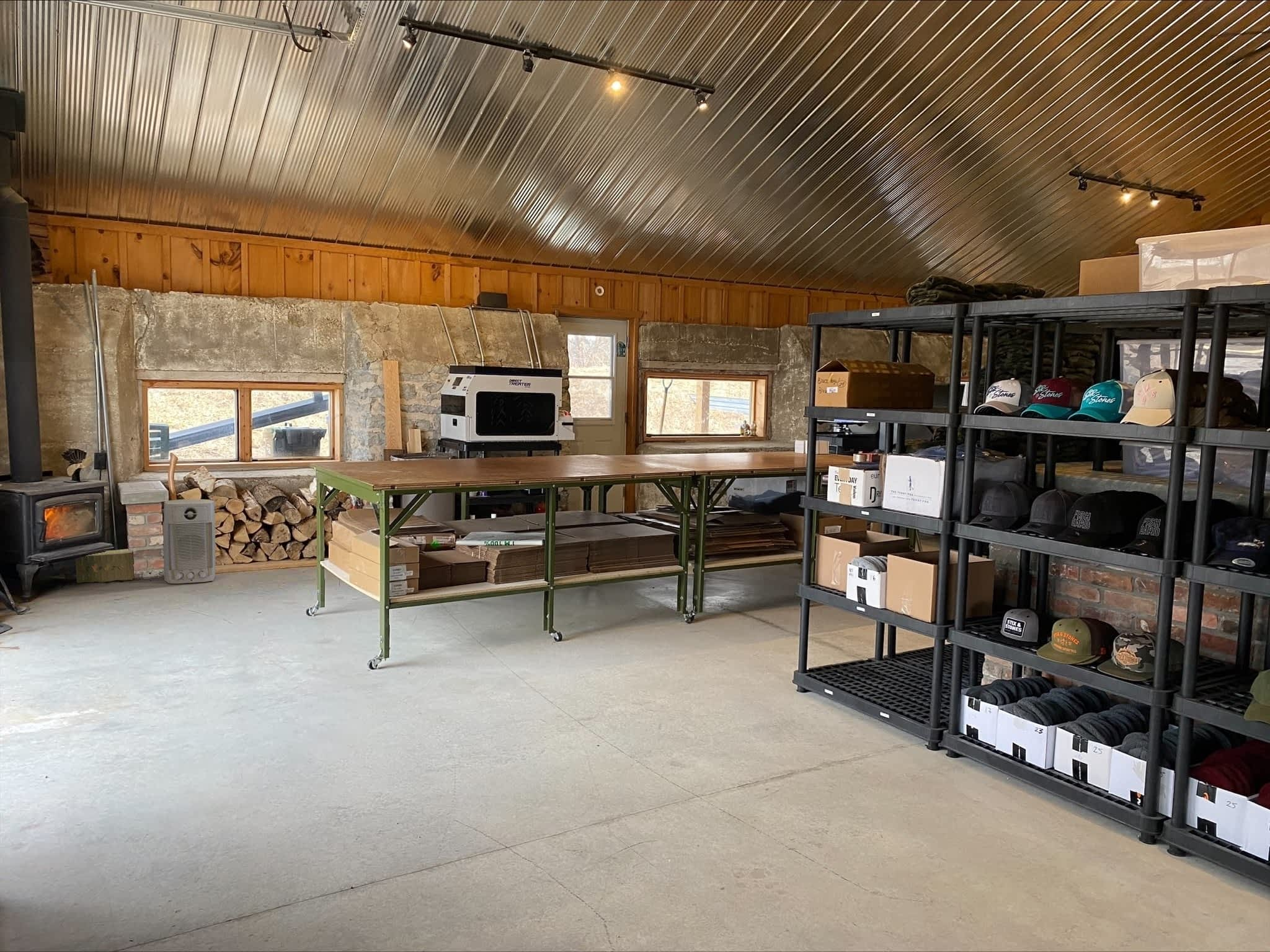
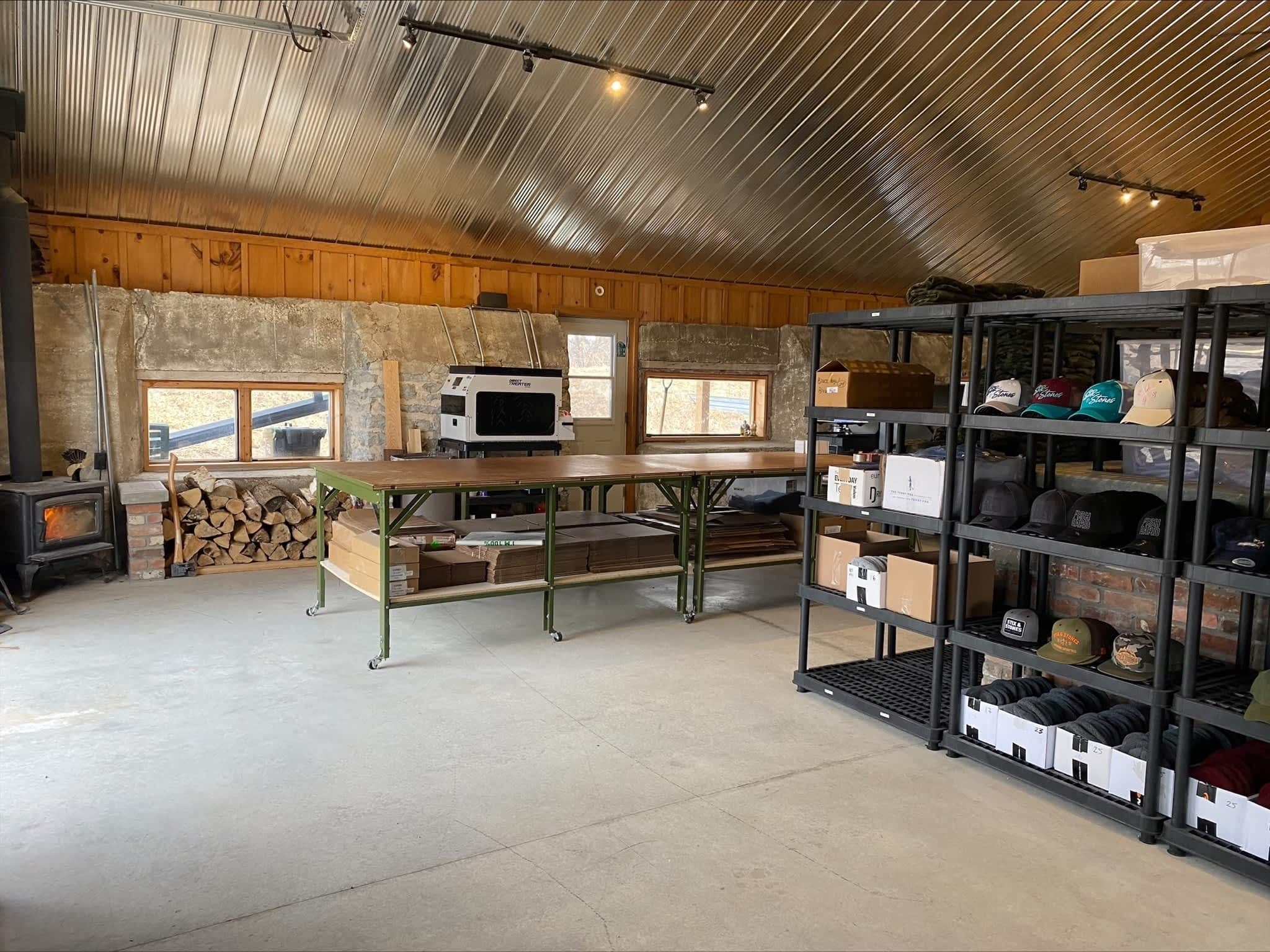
- air purifier [162,498,216,584]
- cardboard box [75,549,135,583]
